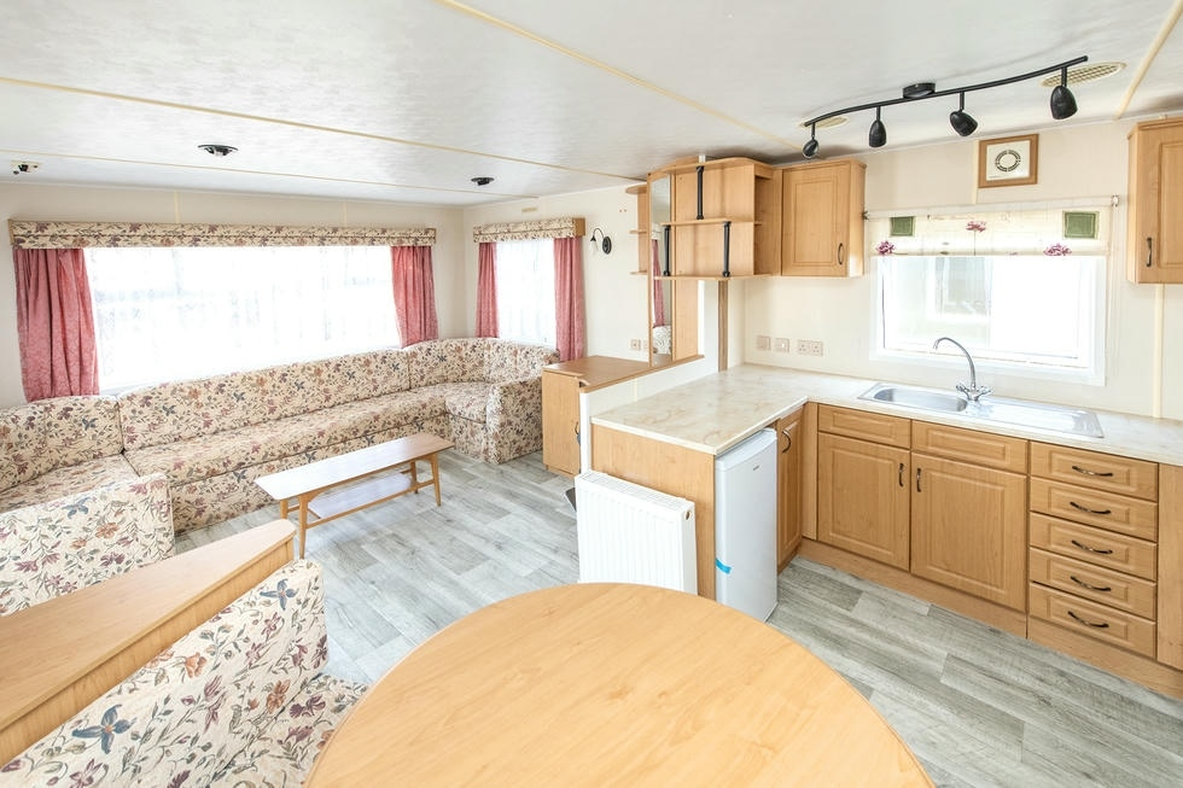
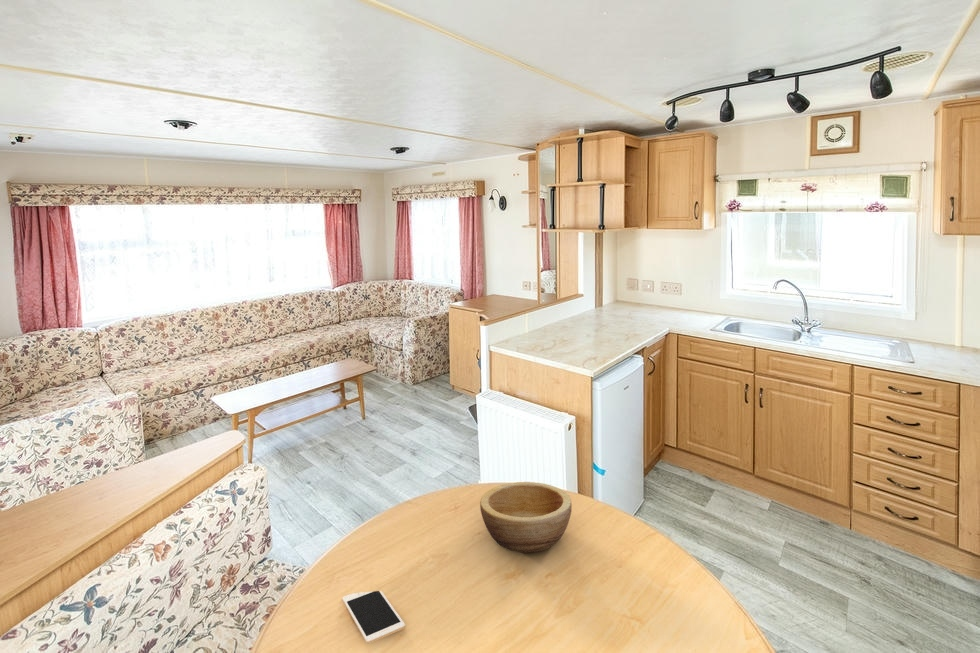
+ bowl [479,481,573,554]
+ cell phone [341,590,406,645]
